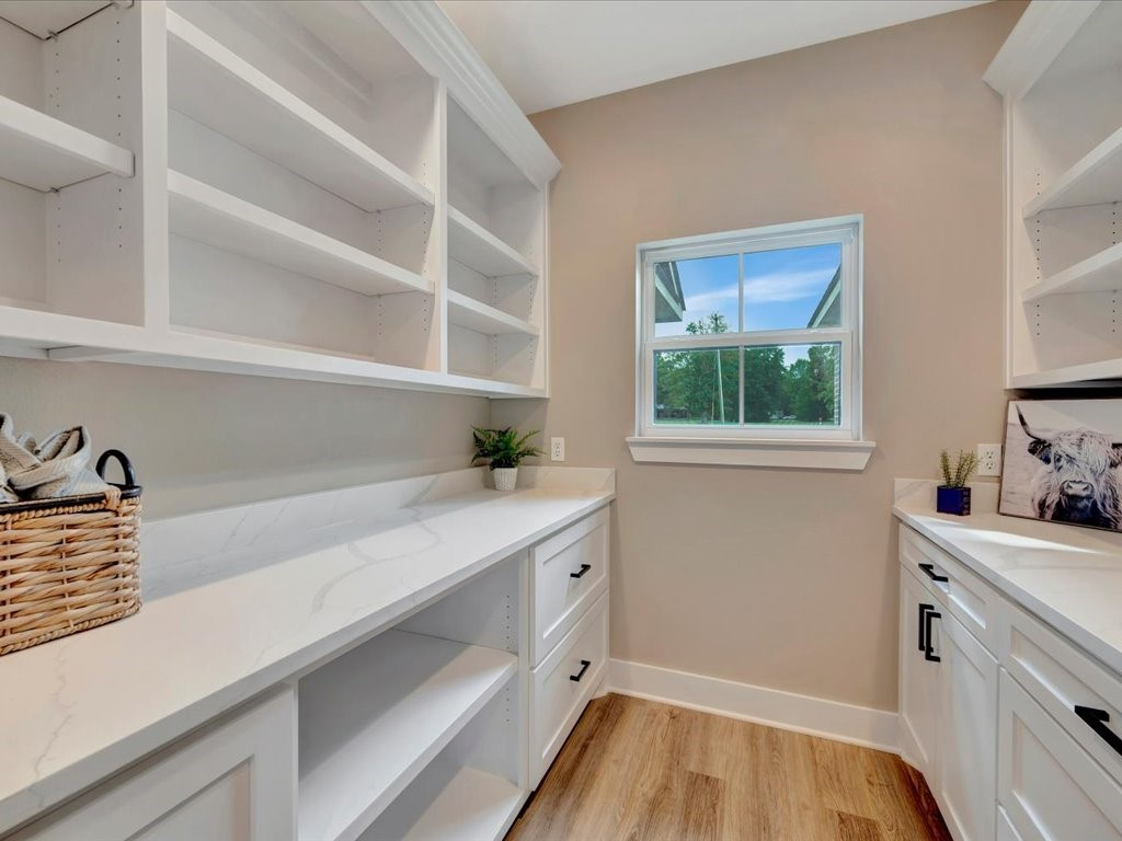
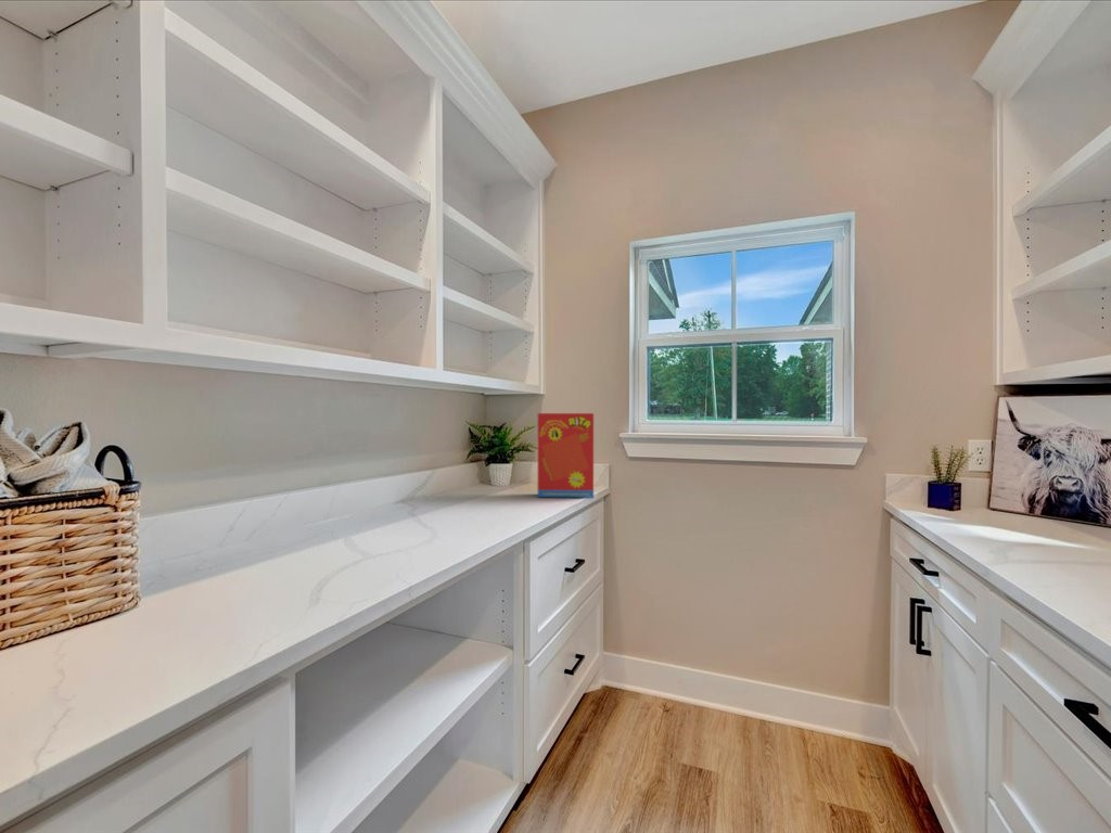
+ cereal box [537,412,595,499]
